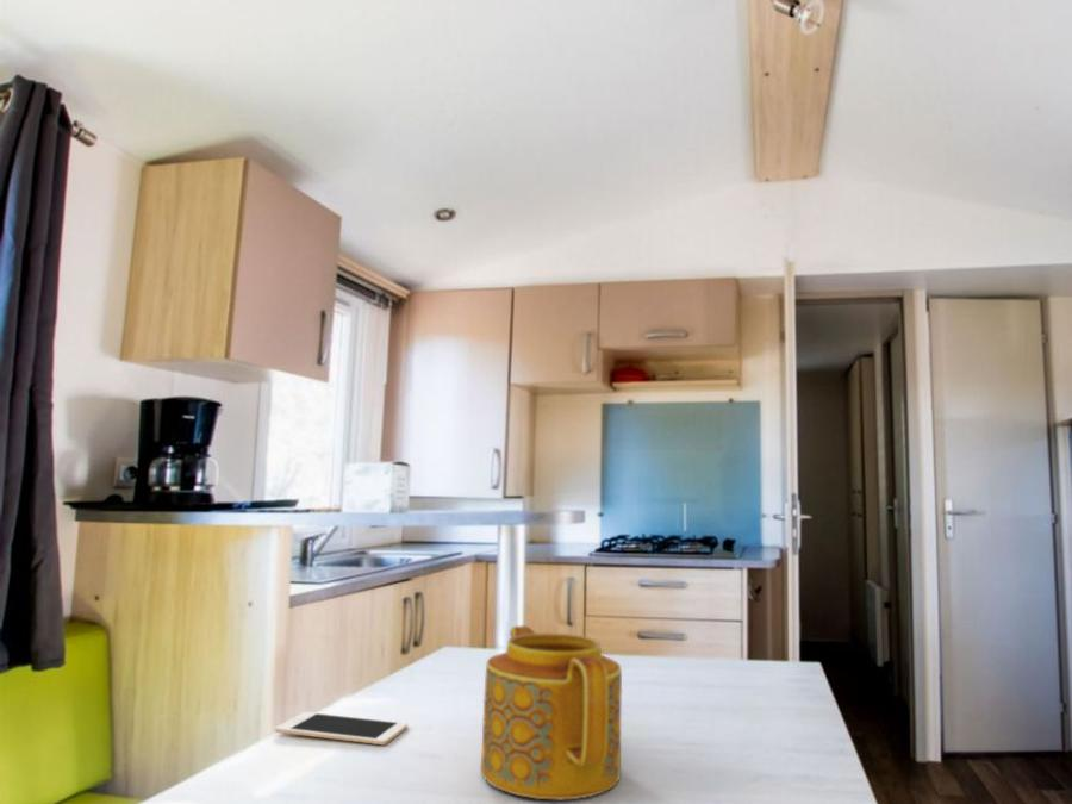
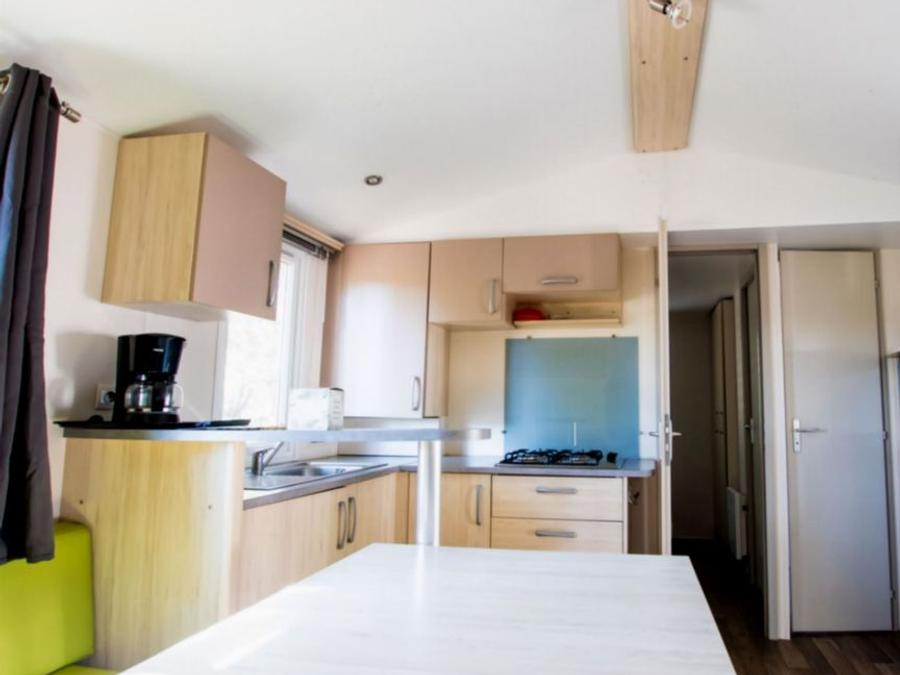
- teapot [480,624,623,800]
- cell phone [274,711,409,746]
